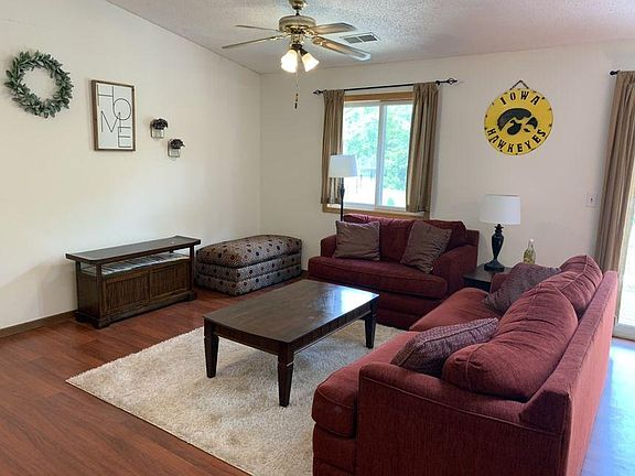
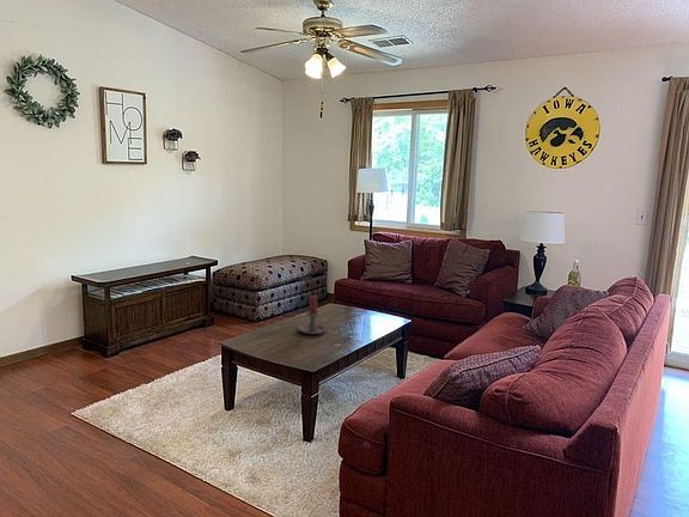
+ candle holder [298,294,329,335]
